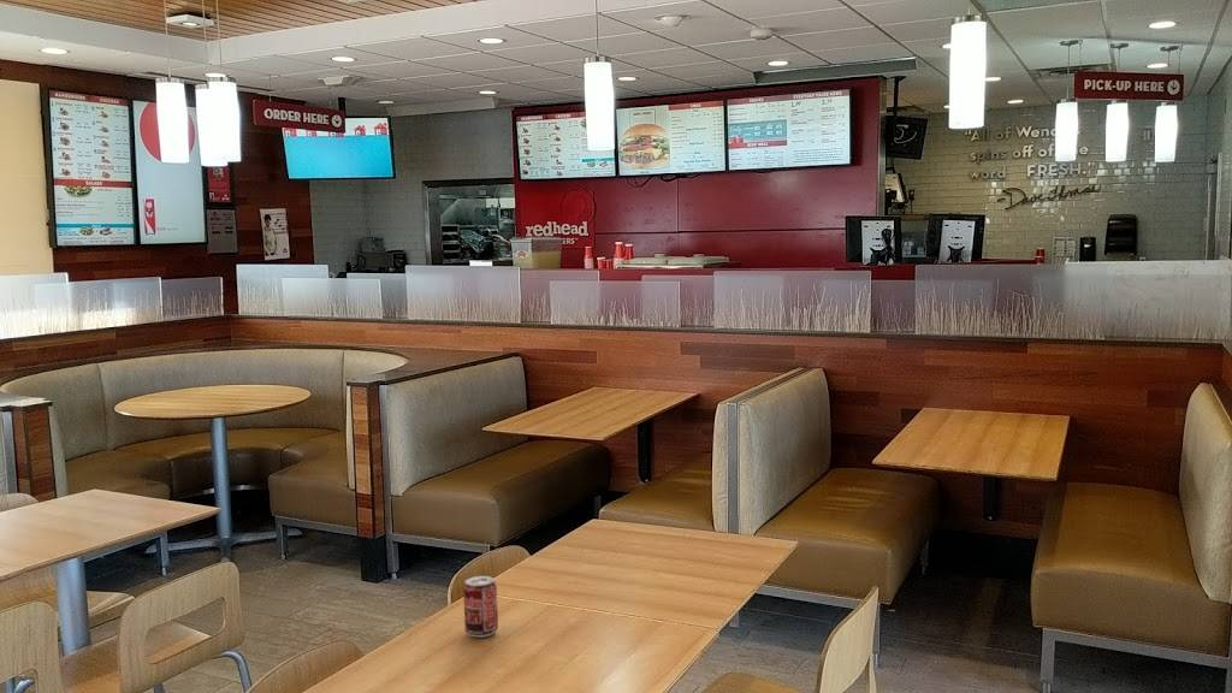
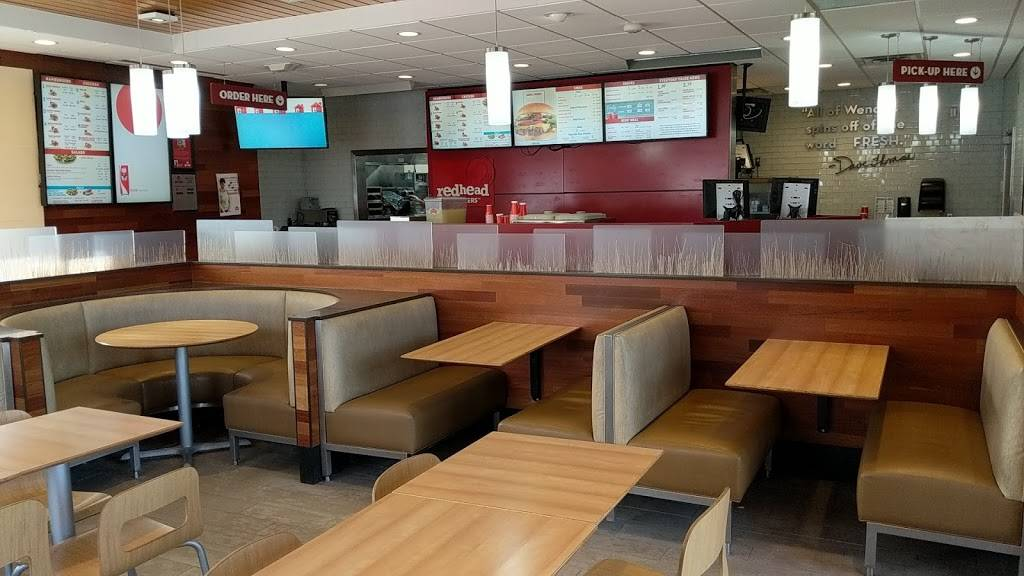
- beverage can [462,575,499,639]
